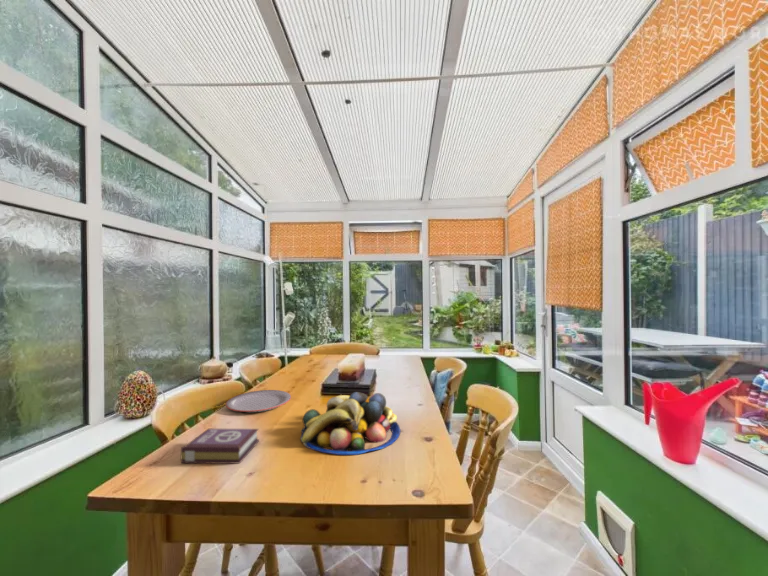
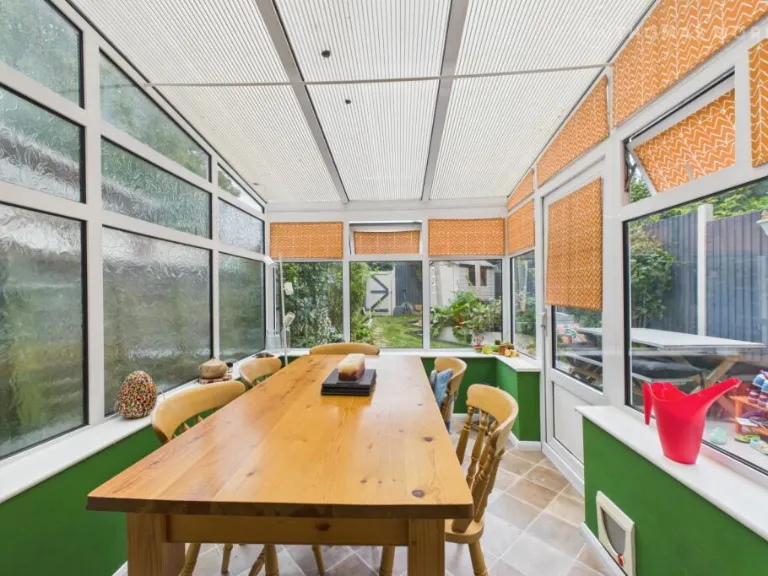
- book [180,428,260,464]
- plate [225,389,292,413]
- fruit bowl [299,391,401,456]
